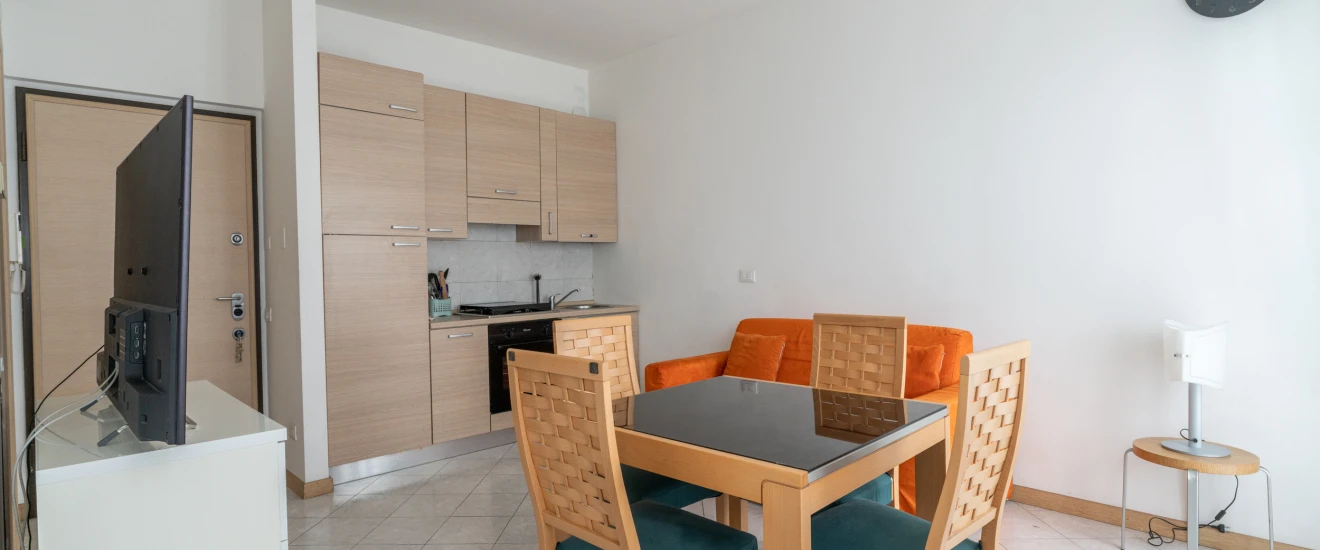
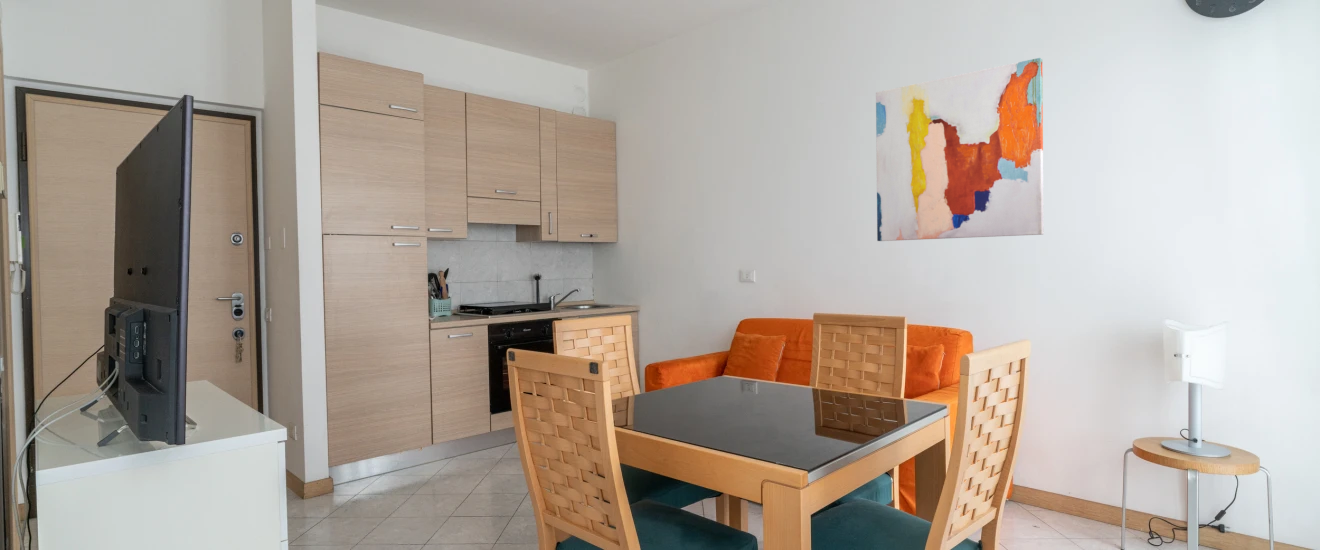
+ wall art [875,57,1045,242]
